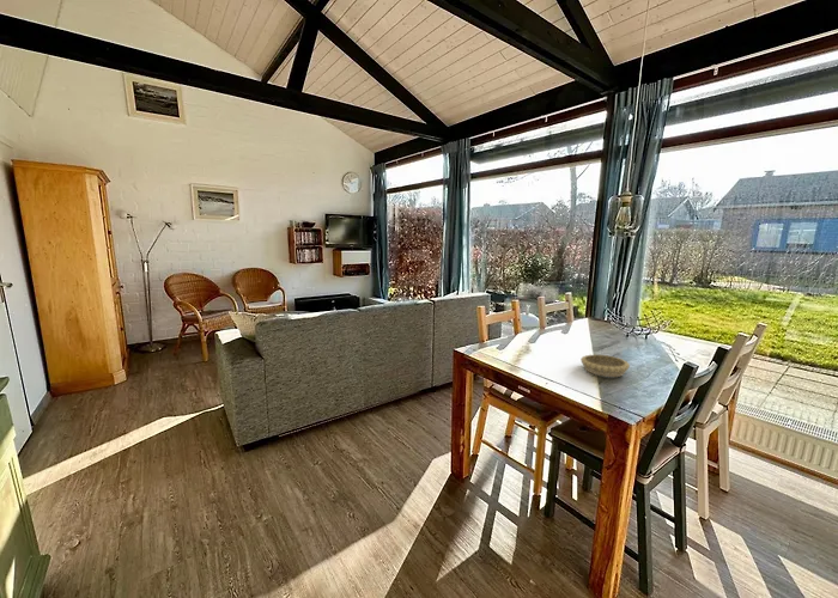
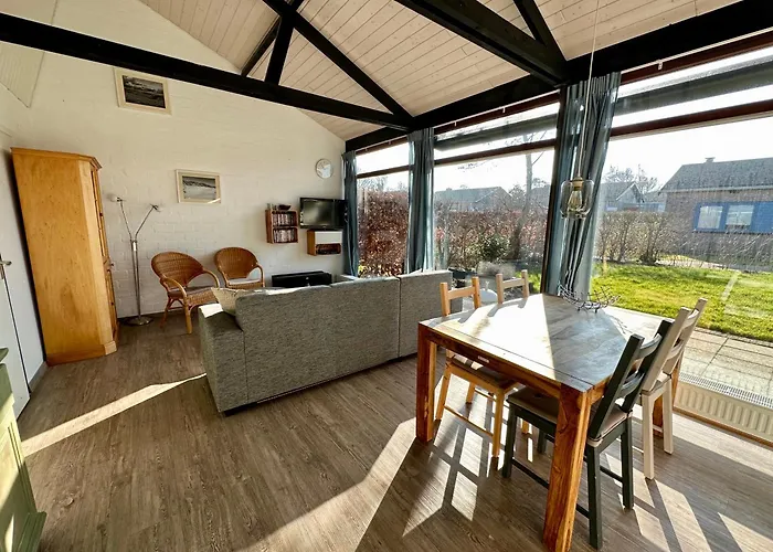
- decorative bowl [579,353,631,378]
